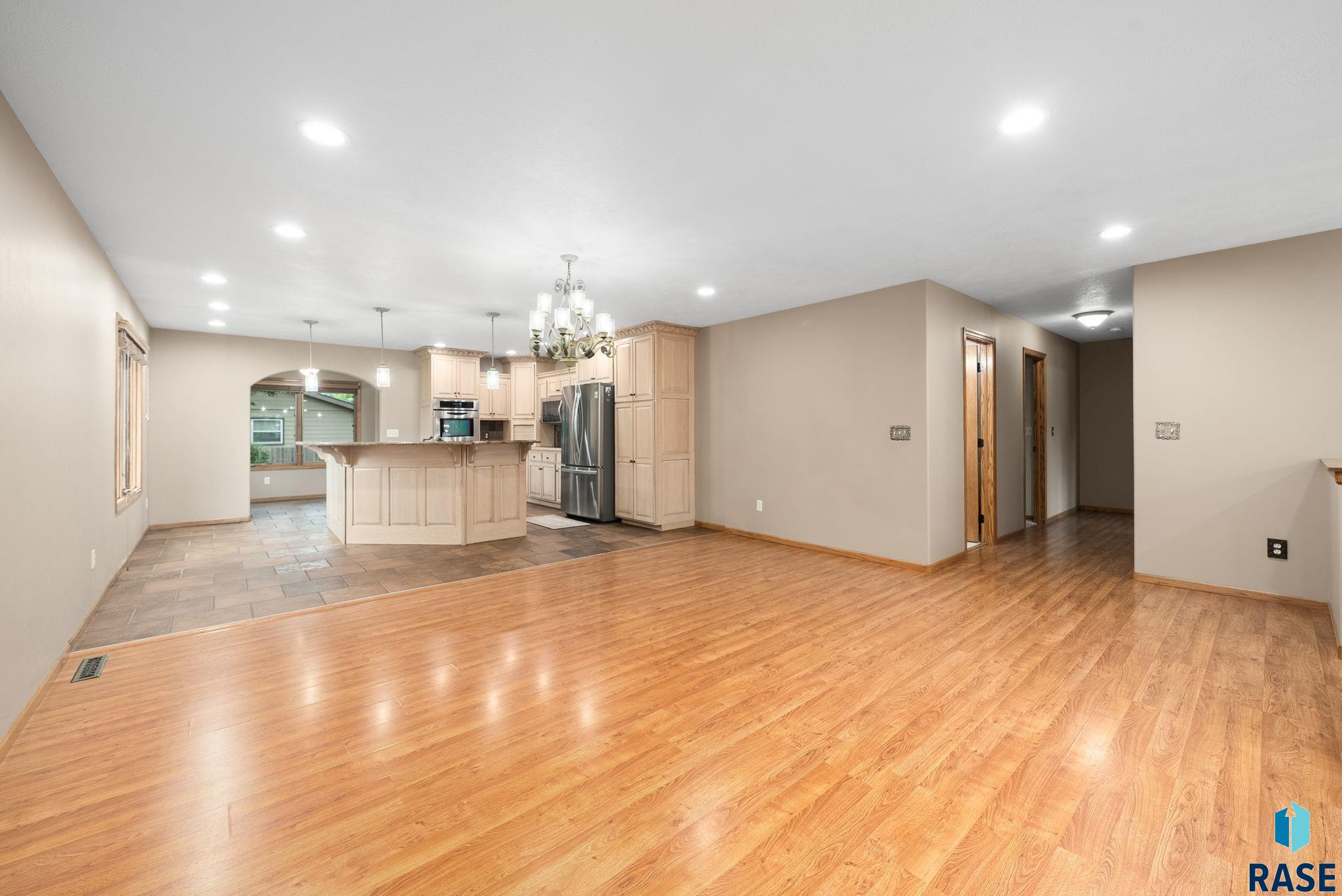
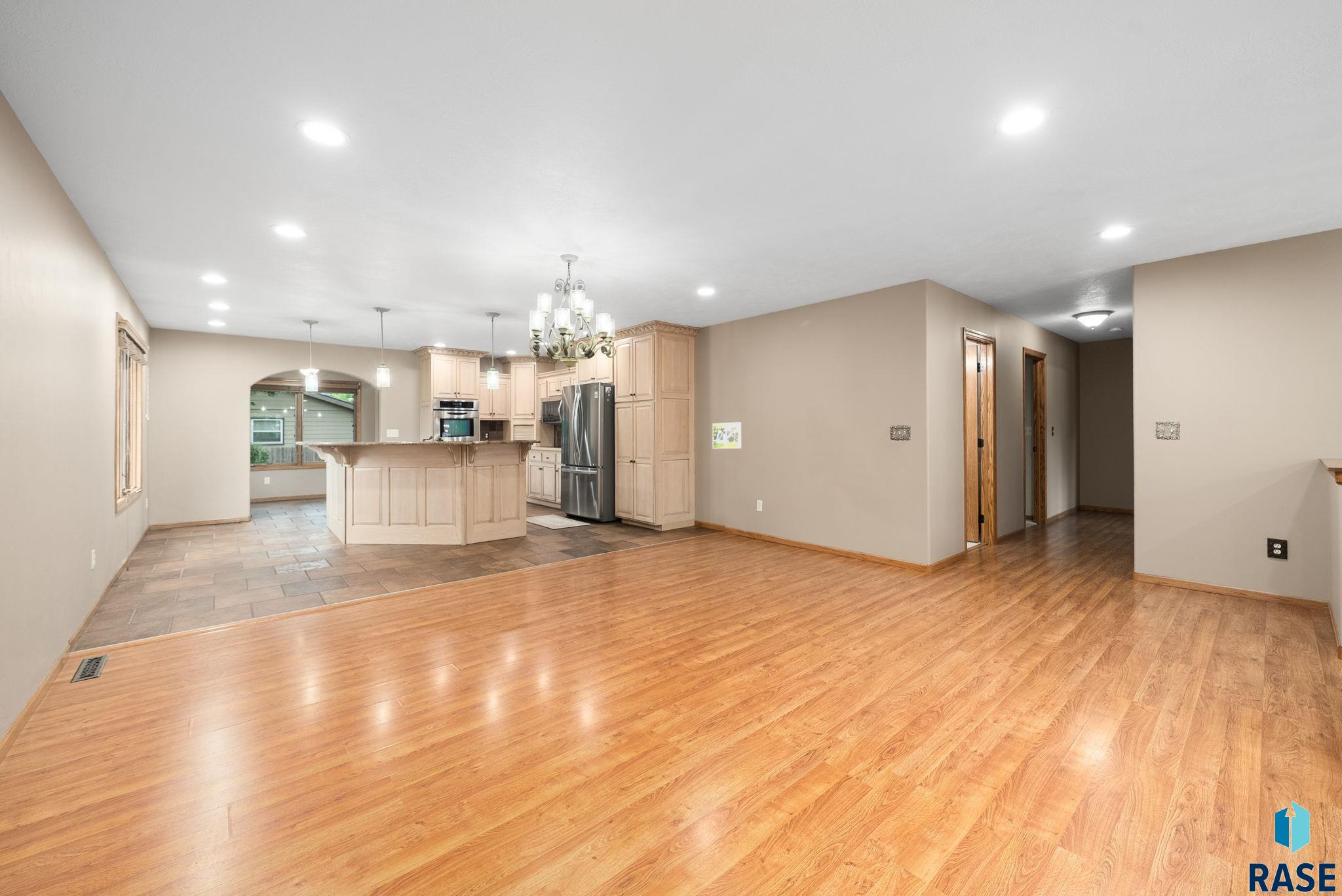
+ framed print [712,421,742,449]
